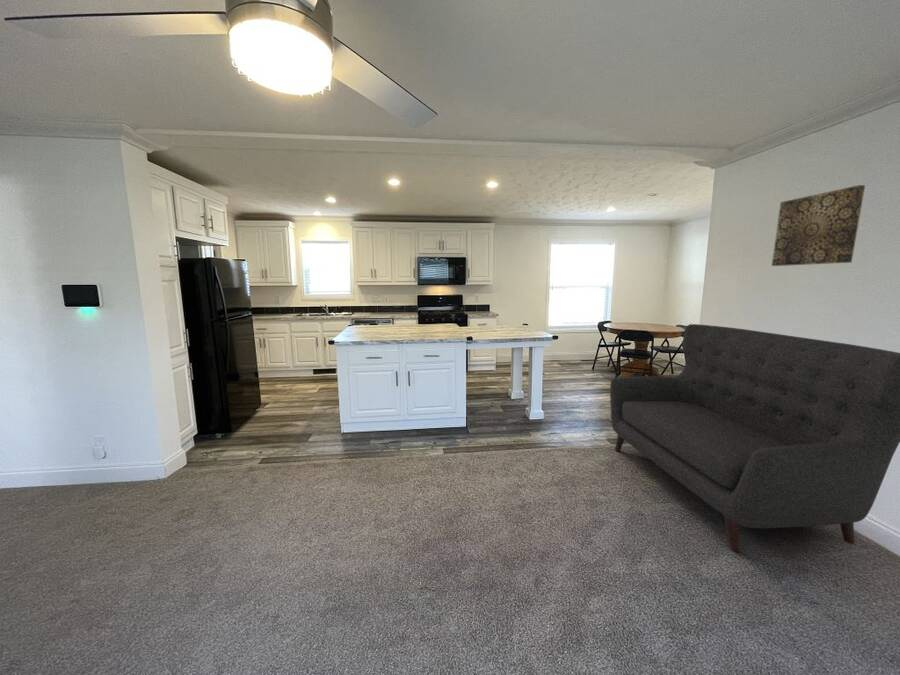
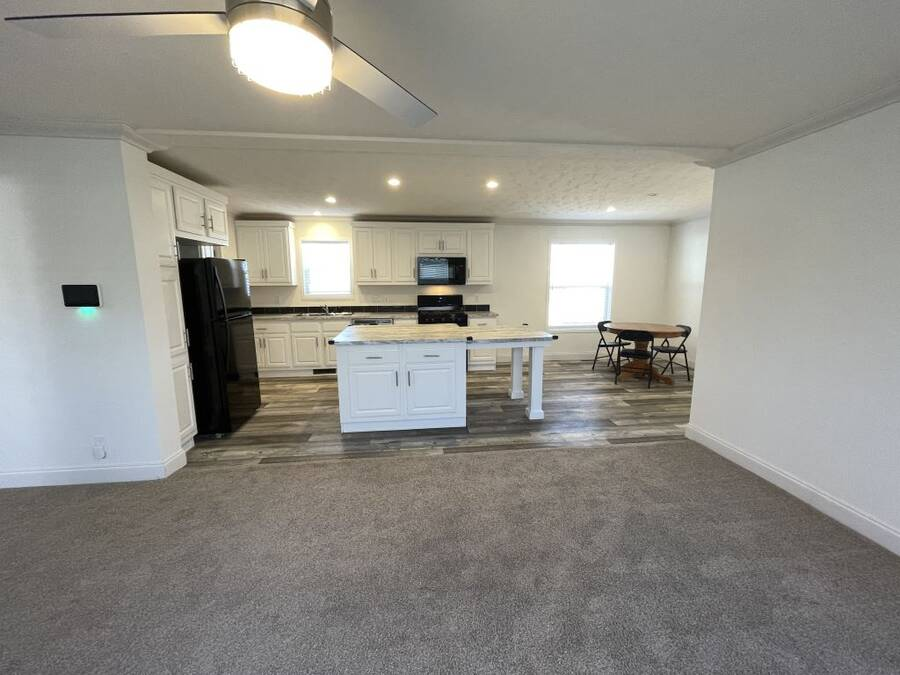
- sofa [609,323,900,553]
- wall art [771,184,866,267]
